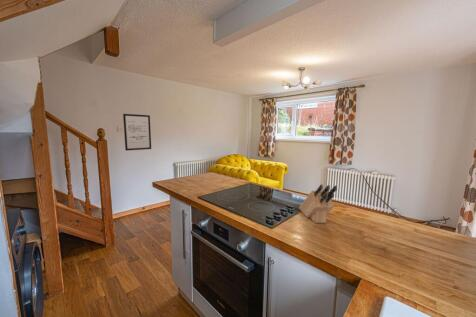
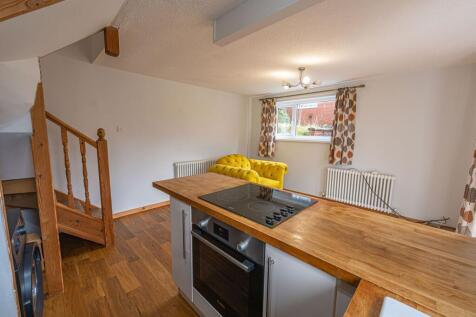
- knife block [298,183,338,224]
- wall art [122,113,152,152]
